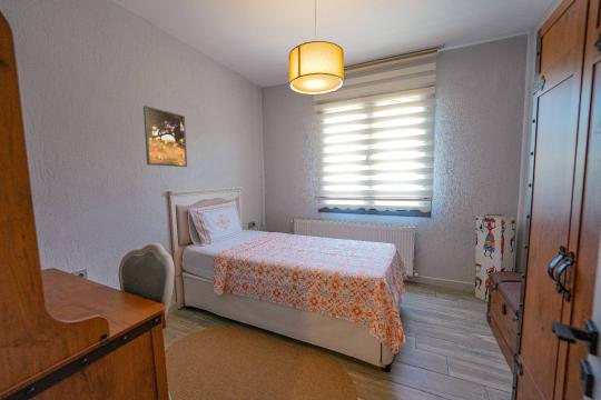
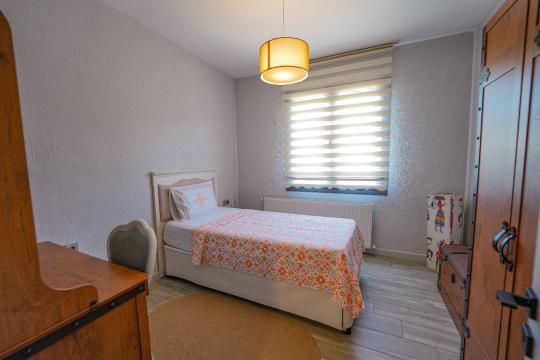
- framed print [142,104,188,168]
